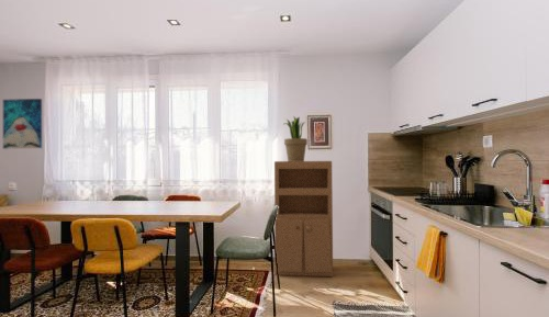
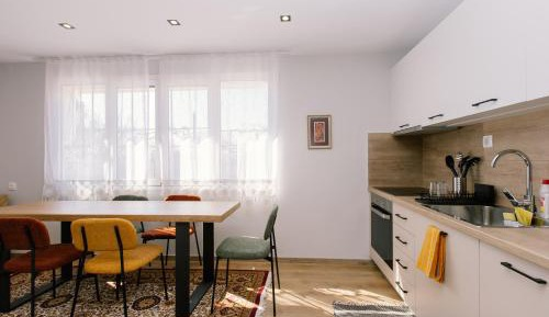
- potted plant [282,115,309,161]
- wall art [2,98,43,150]
- storage cabinet [273,160,334,278]
